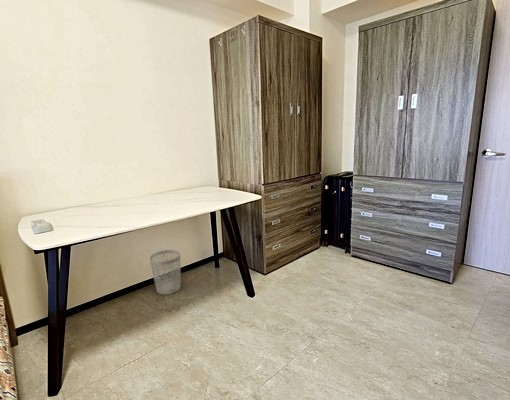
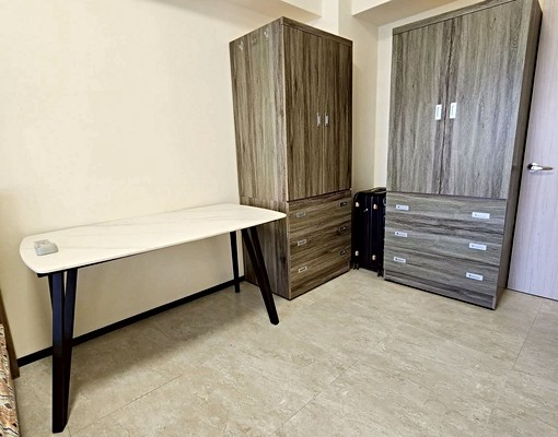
- wastebasket [149,249,182,296]
